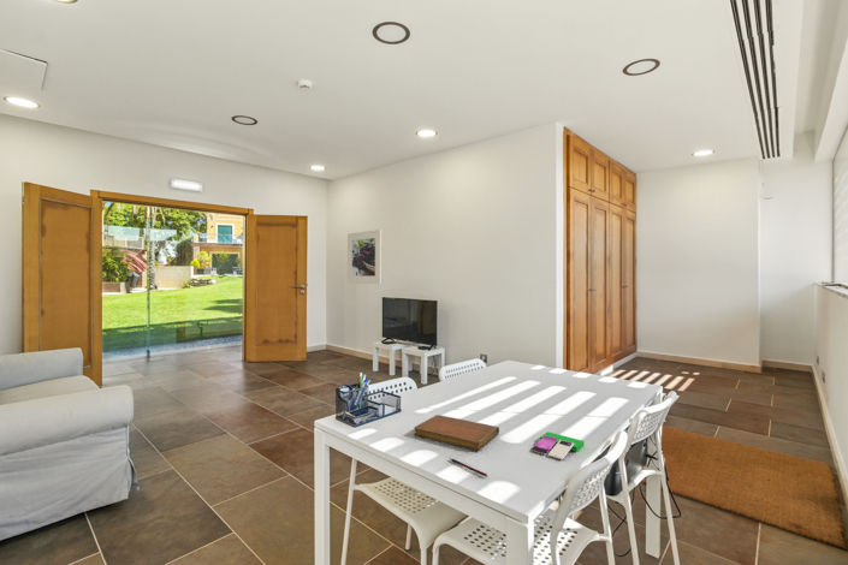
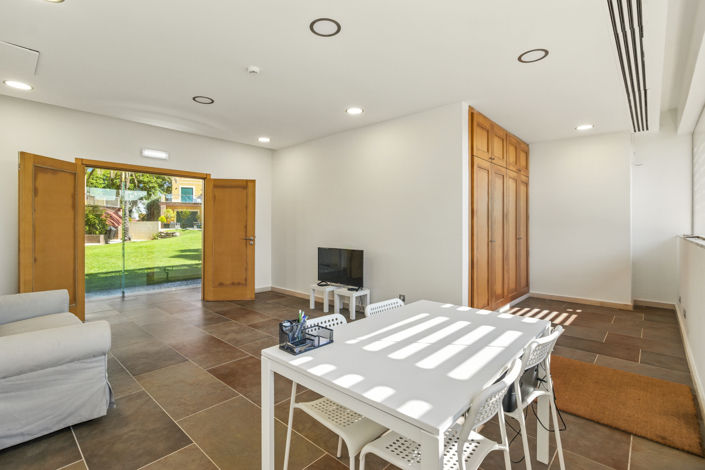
- smartphone [530,430,586,460]
- notebook [413,414,500,452]
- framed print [346,228,383,285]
- pen [447,457,490,478]
